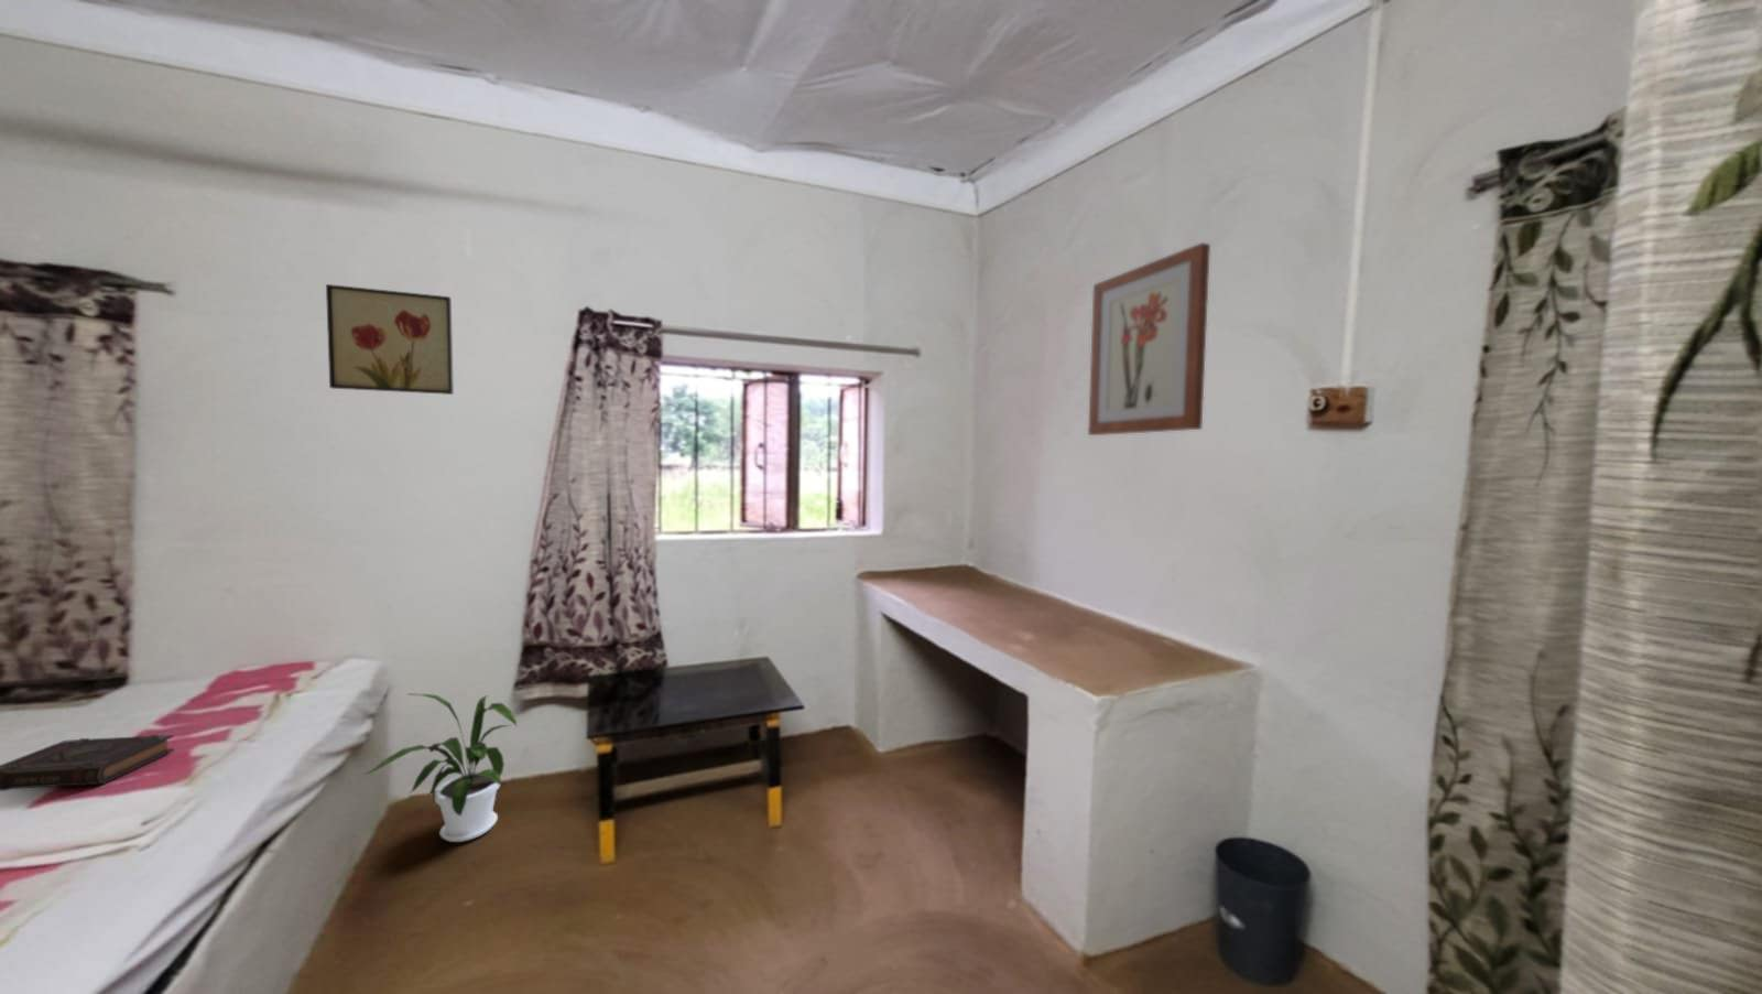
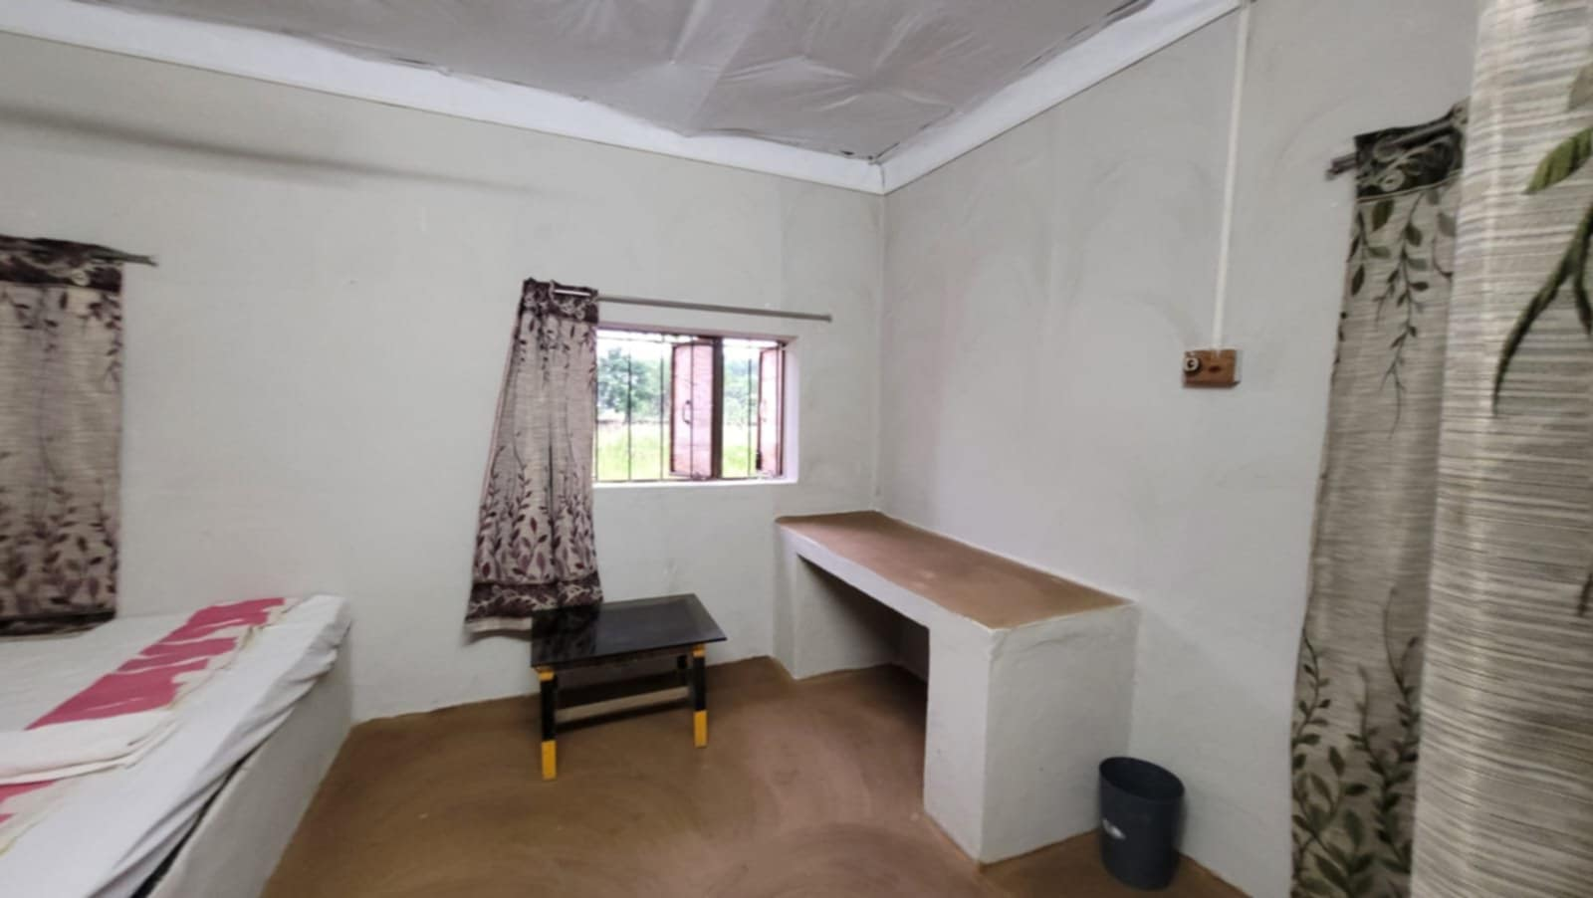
- wall art [1087,241,1211,436]
- house plant [363,694,518,843]
- wall art [324,283,455,396]
- book [0,734,175,792]
